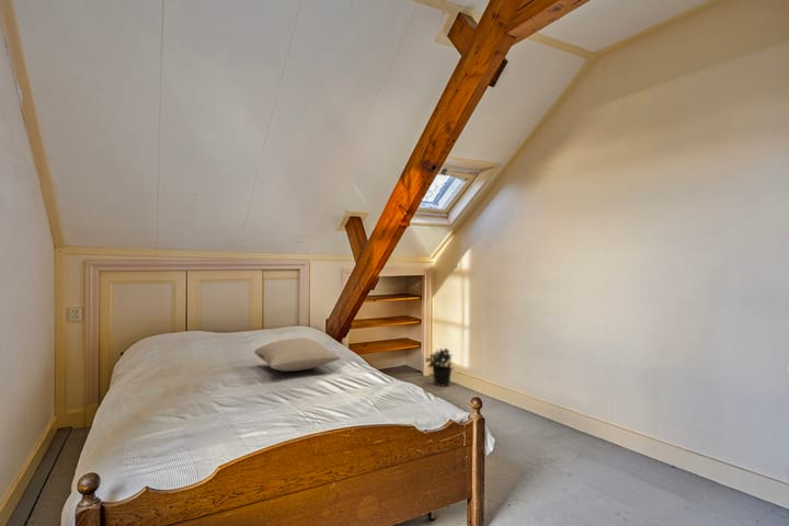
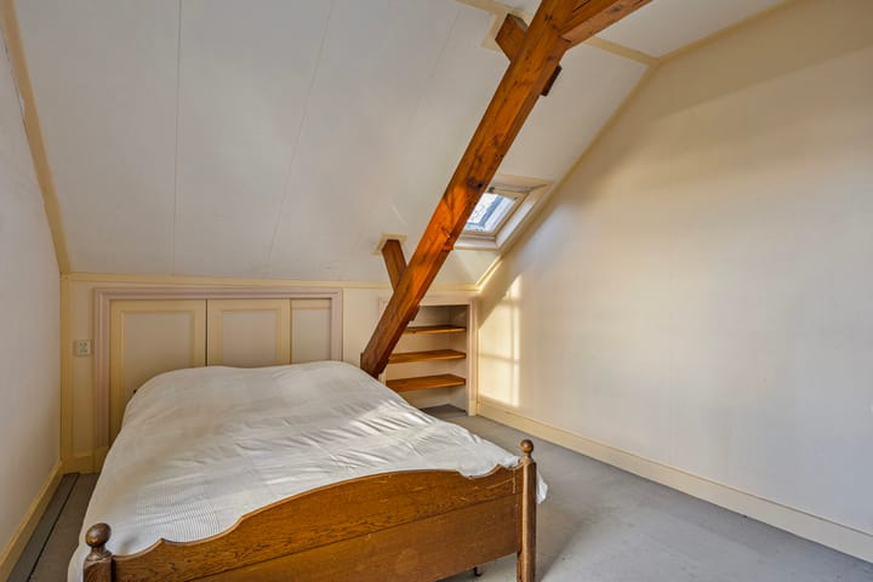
- pillow [253,338,341,373]
- potted plant [424,347,455,388]
